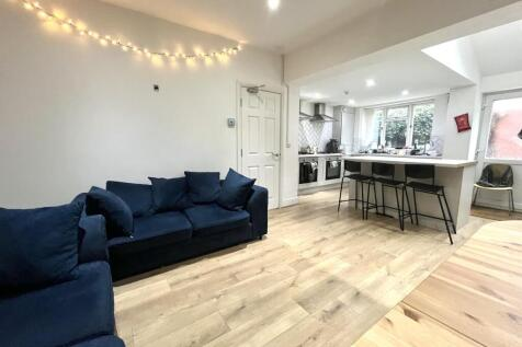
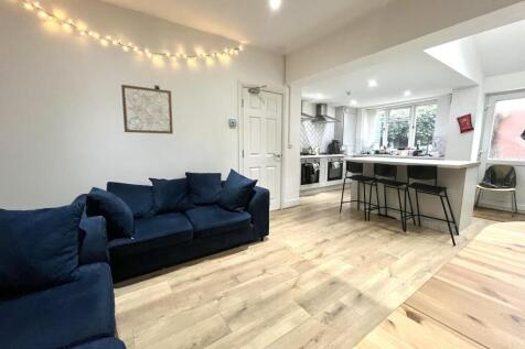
+ wall art [120,84,174,135]
